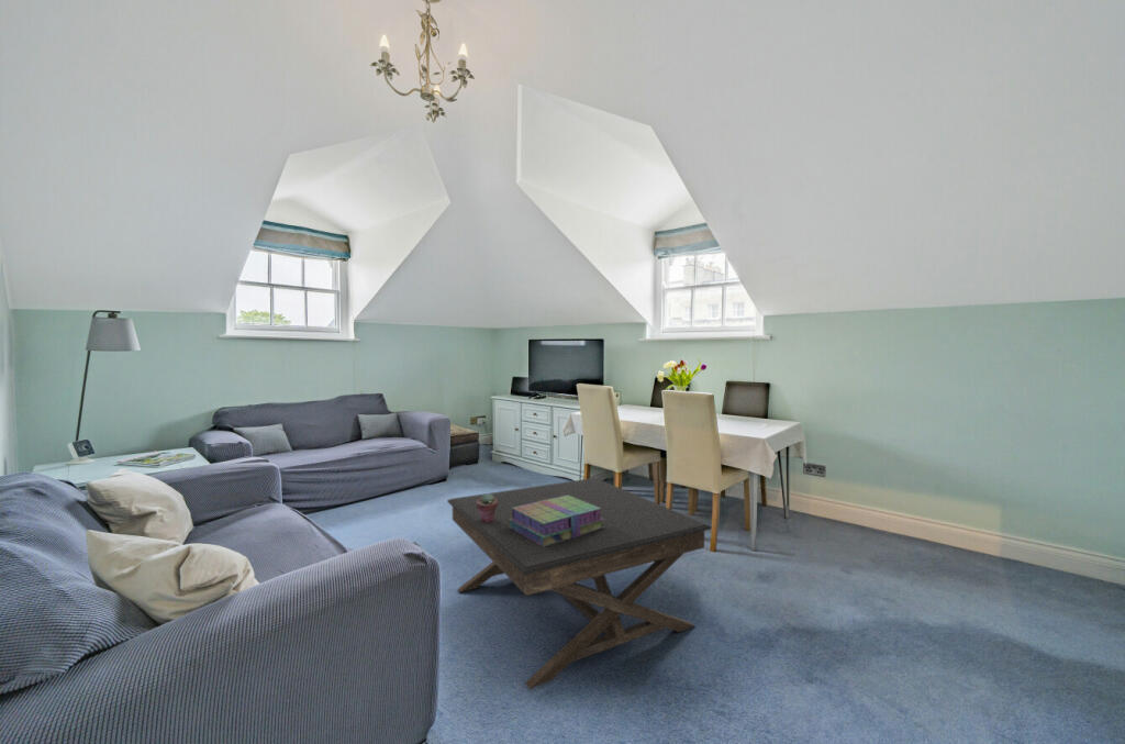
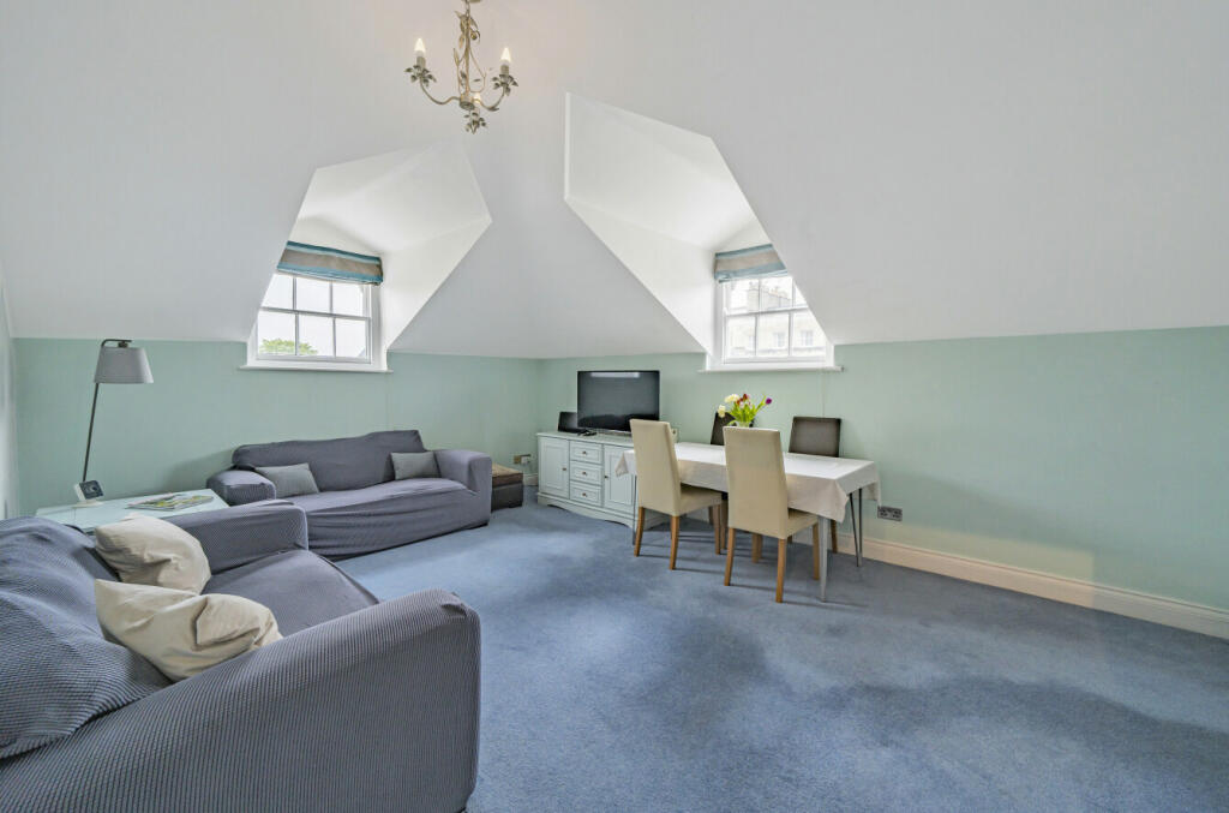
- potted succulent [477,492,498,523]
- coffee table [446,477,713,690]
- stack of books [508,496,604,546]
